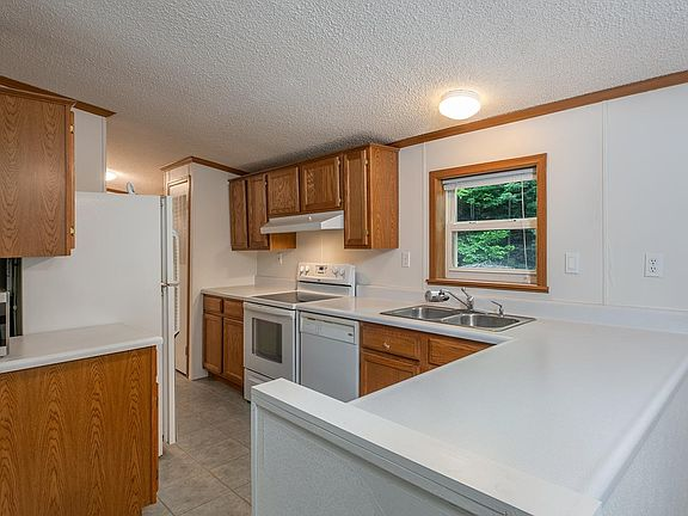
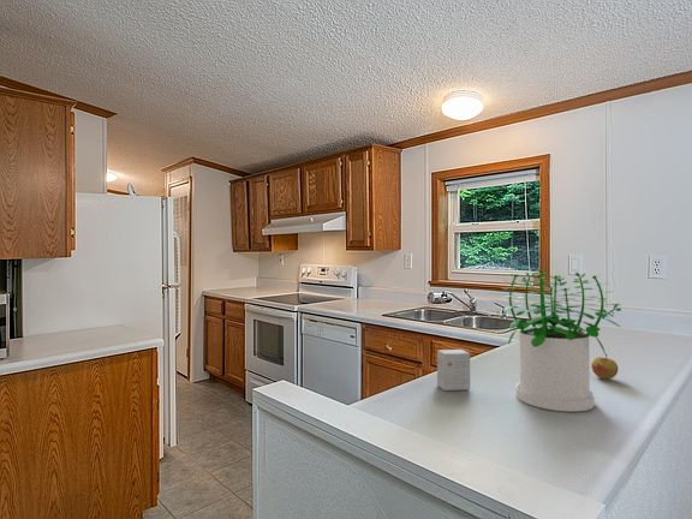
+ small box [436,348,471,392]
+ apple [590,353,619,380]
+ potted plant [497,268,622,412]
